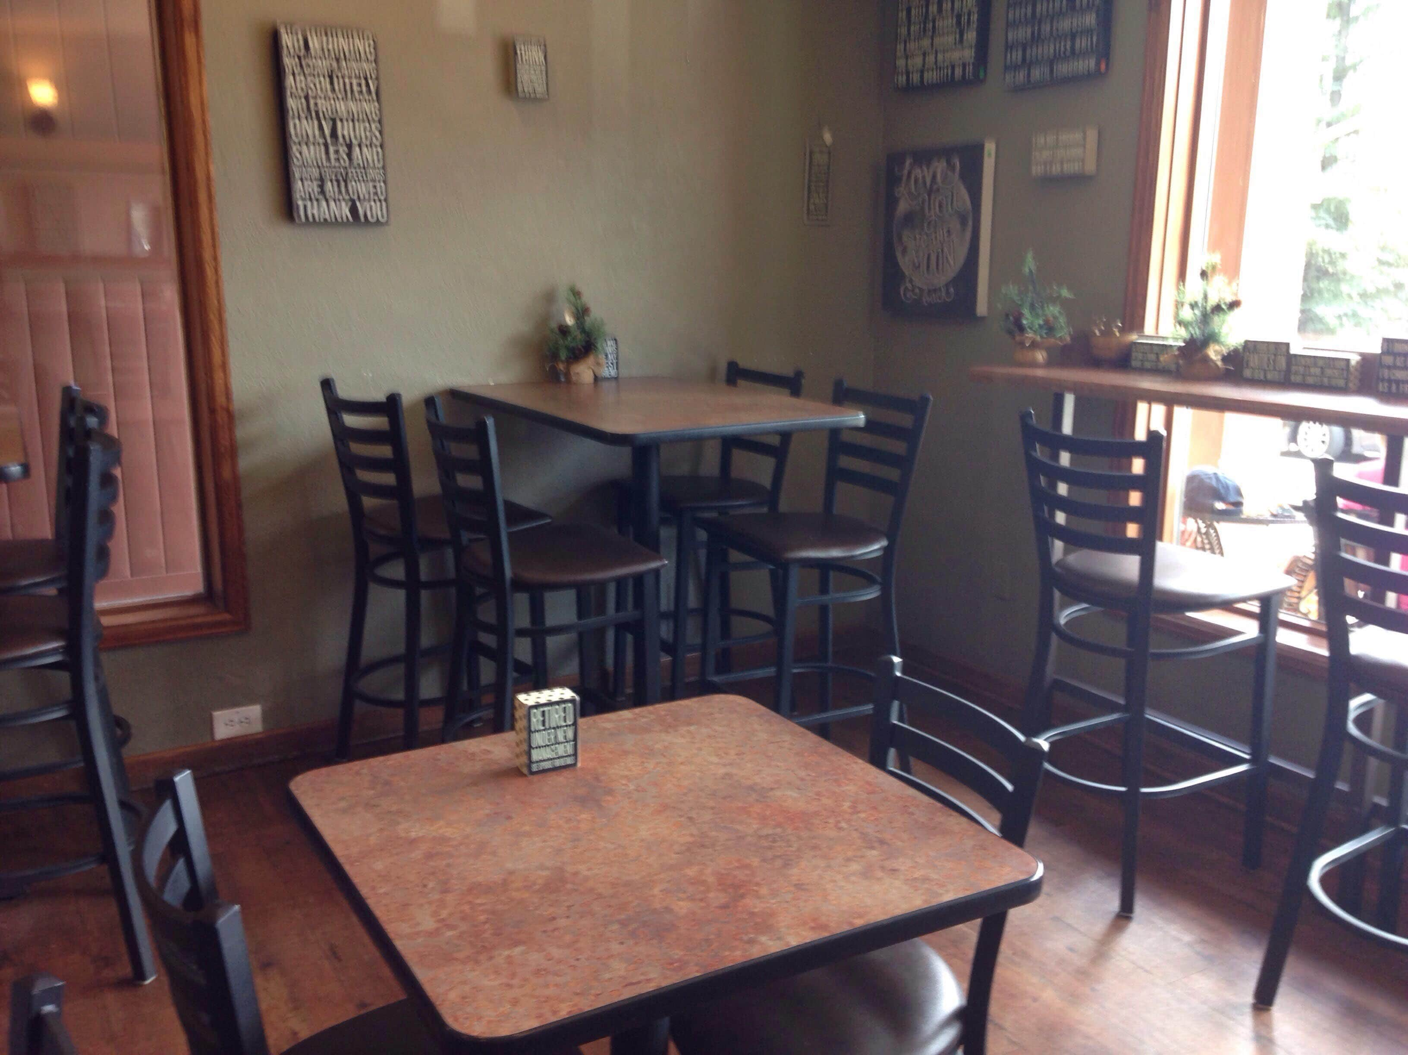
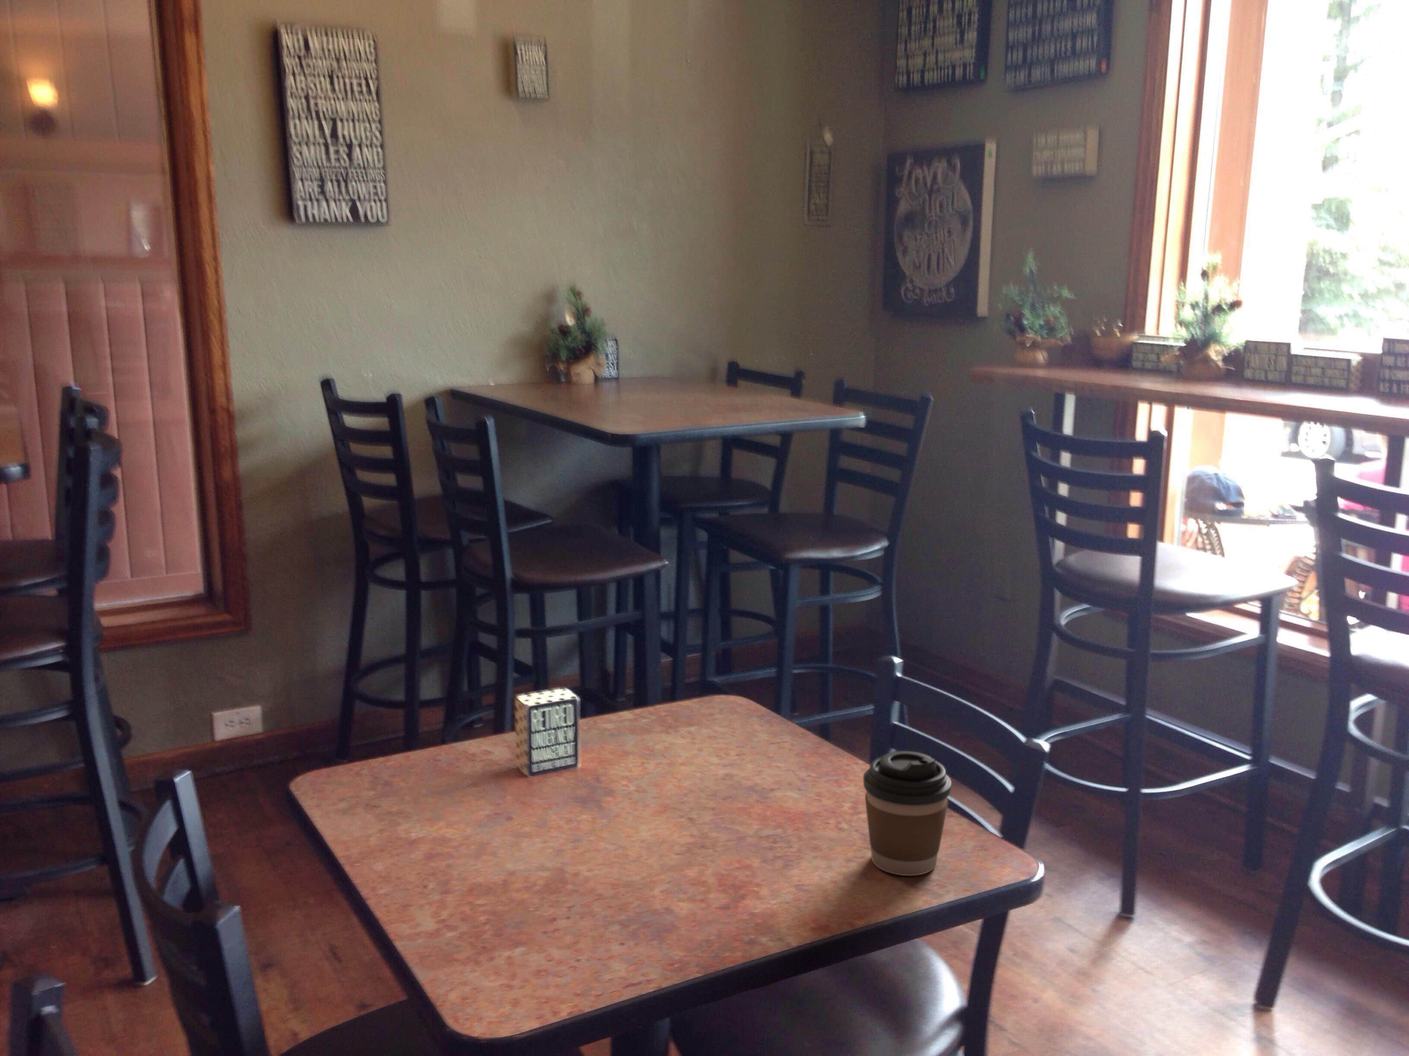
+ coffee cup [863,751,952,876]
